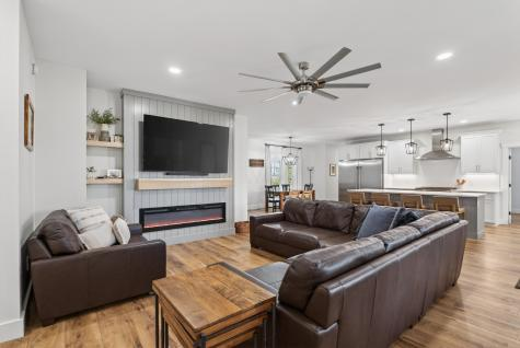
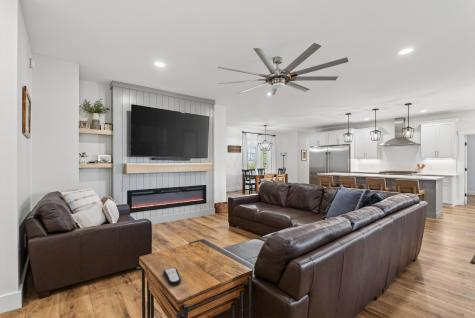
+ remote control [162,267,182,286]
